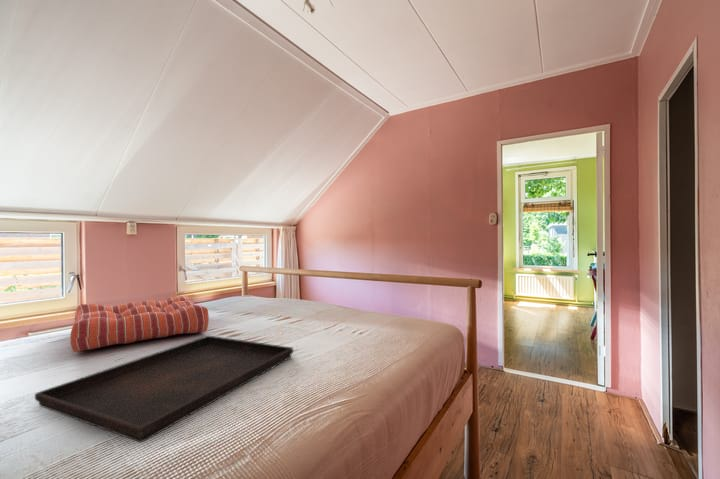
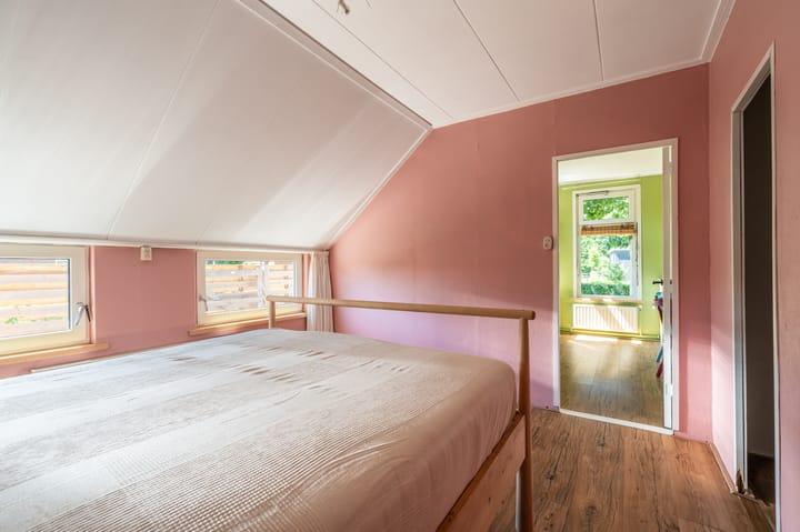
- serving tray [34,335,294,444]
- seat cushion [69,295,210,353]
